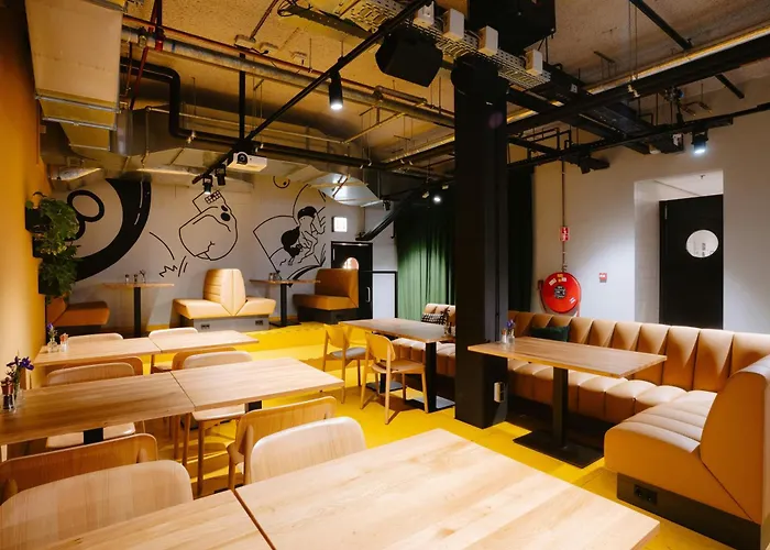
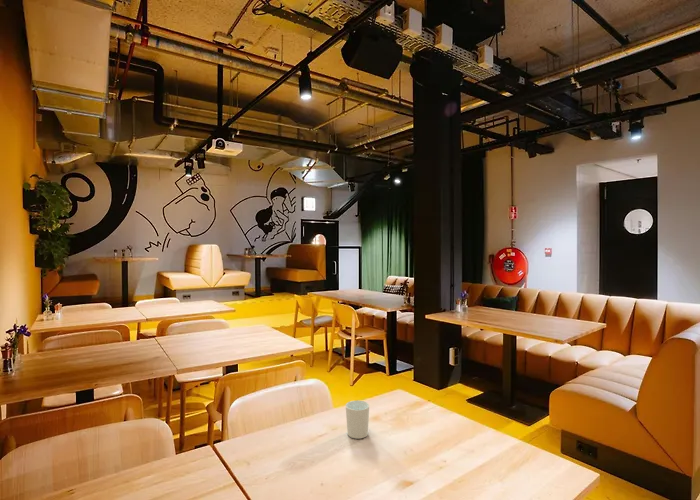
+ cup [345,400,370,440]
